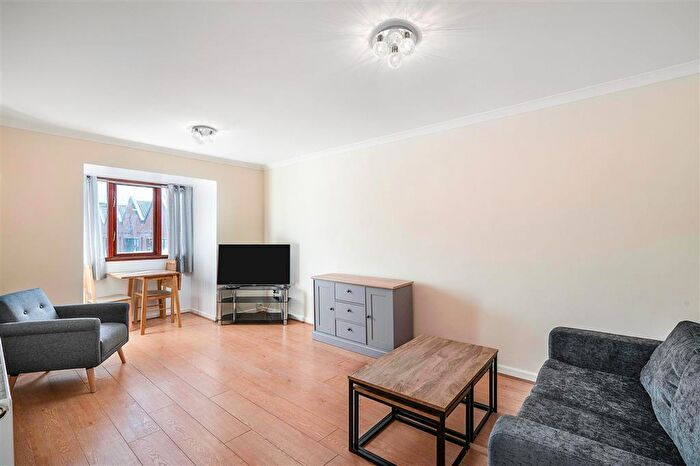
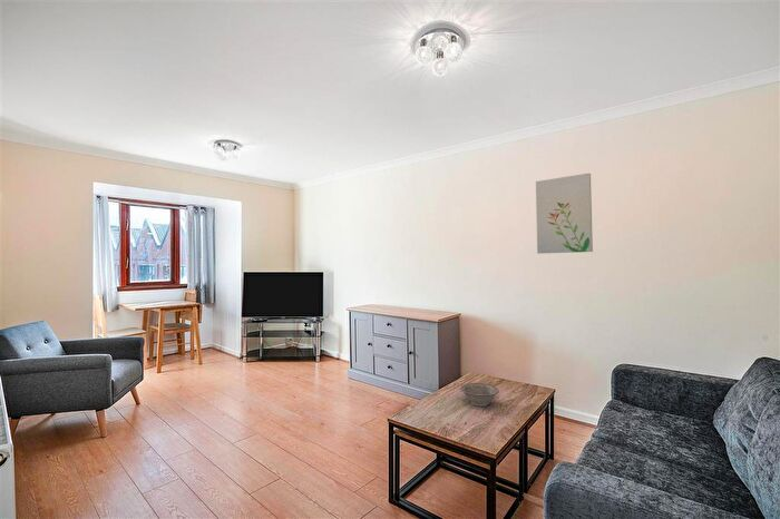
+ decorative bowl [459,382,500,408]
+ wall art [535,172,594,255]
